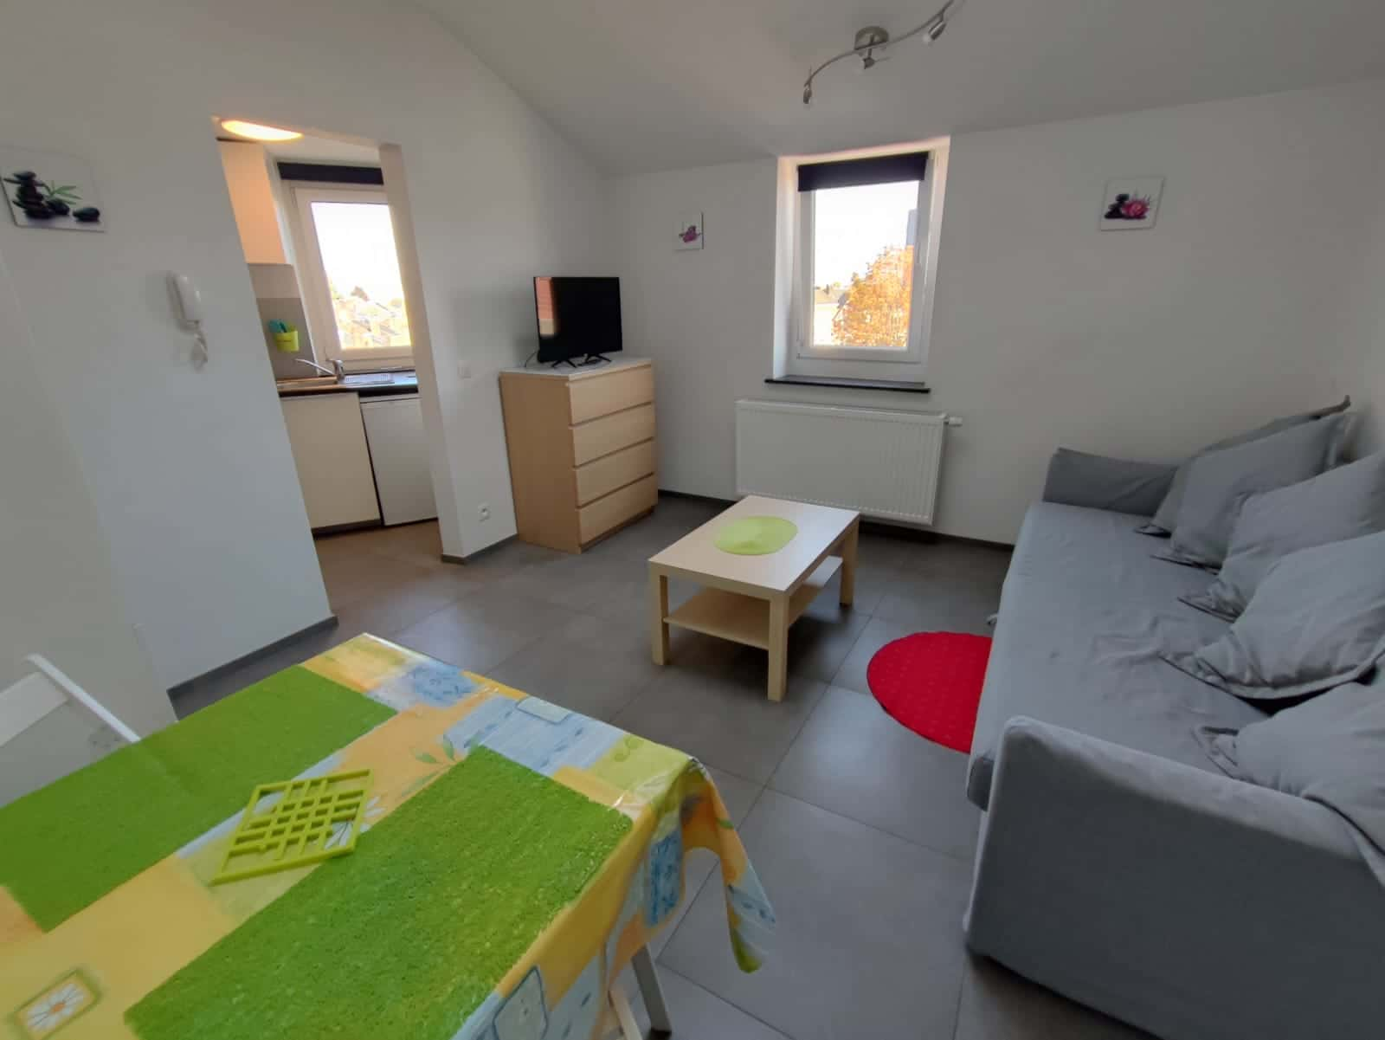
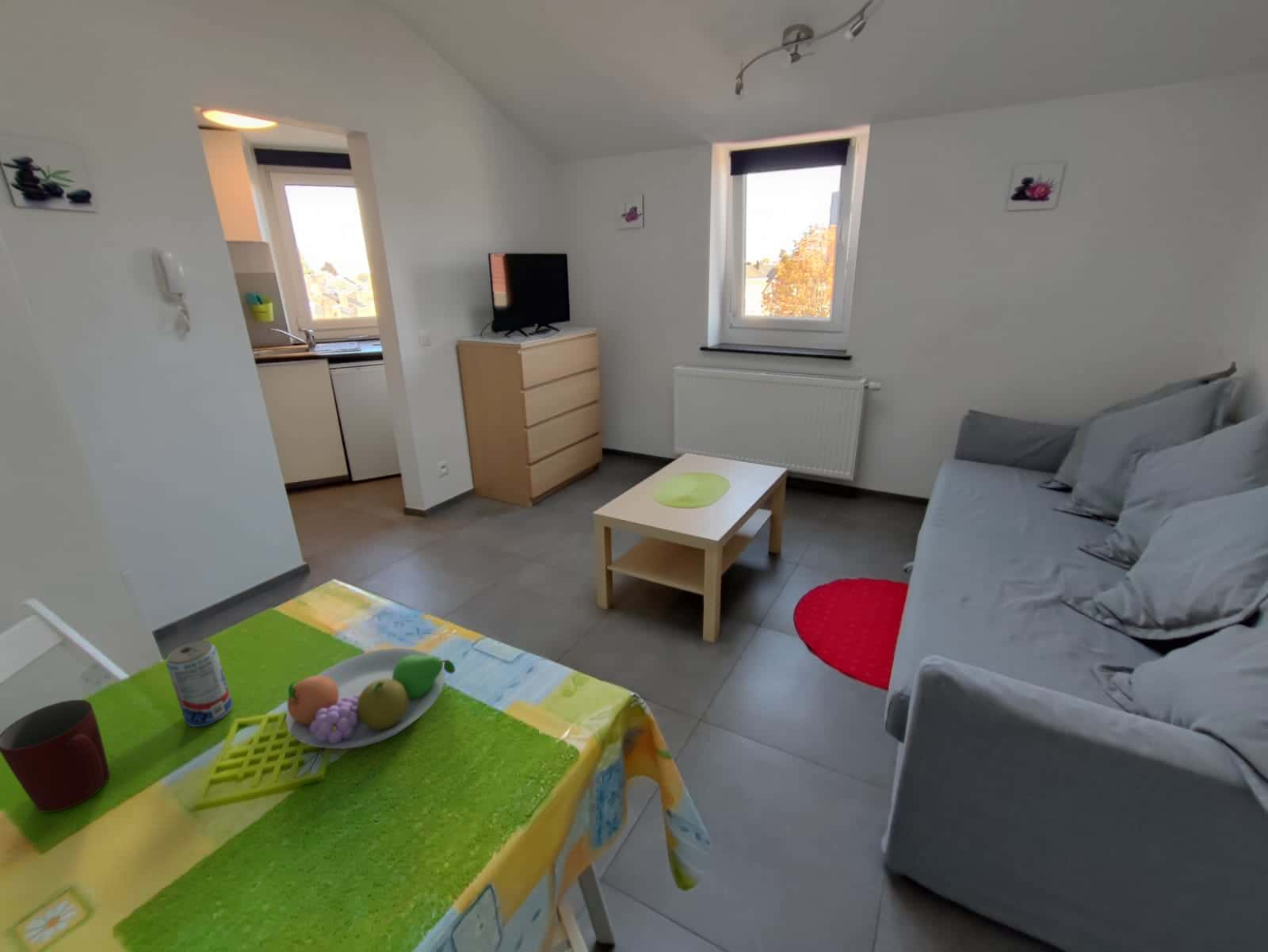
+ mug [0,699,111,813]
+ beverage can [166,640,234,728]
+ fruit bowl [285,648,456,750]
